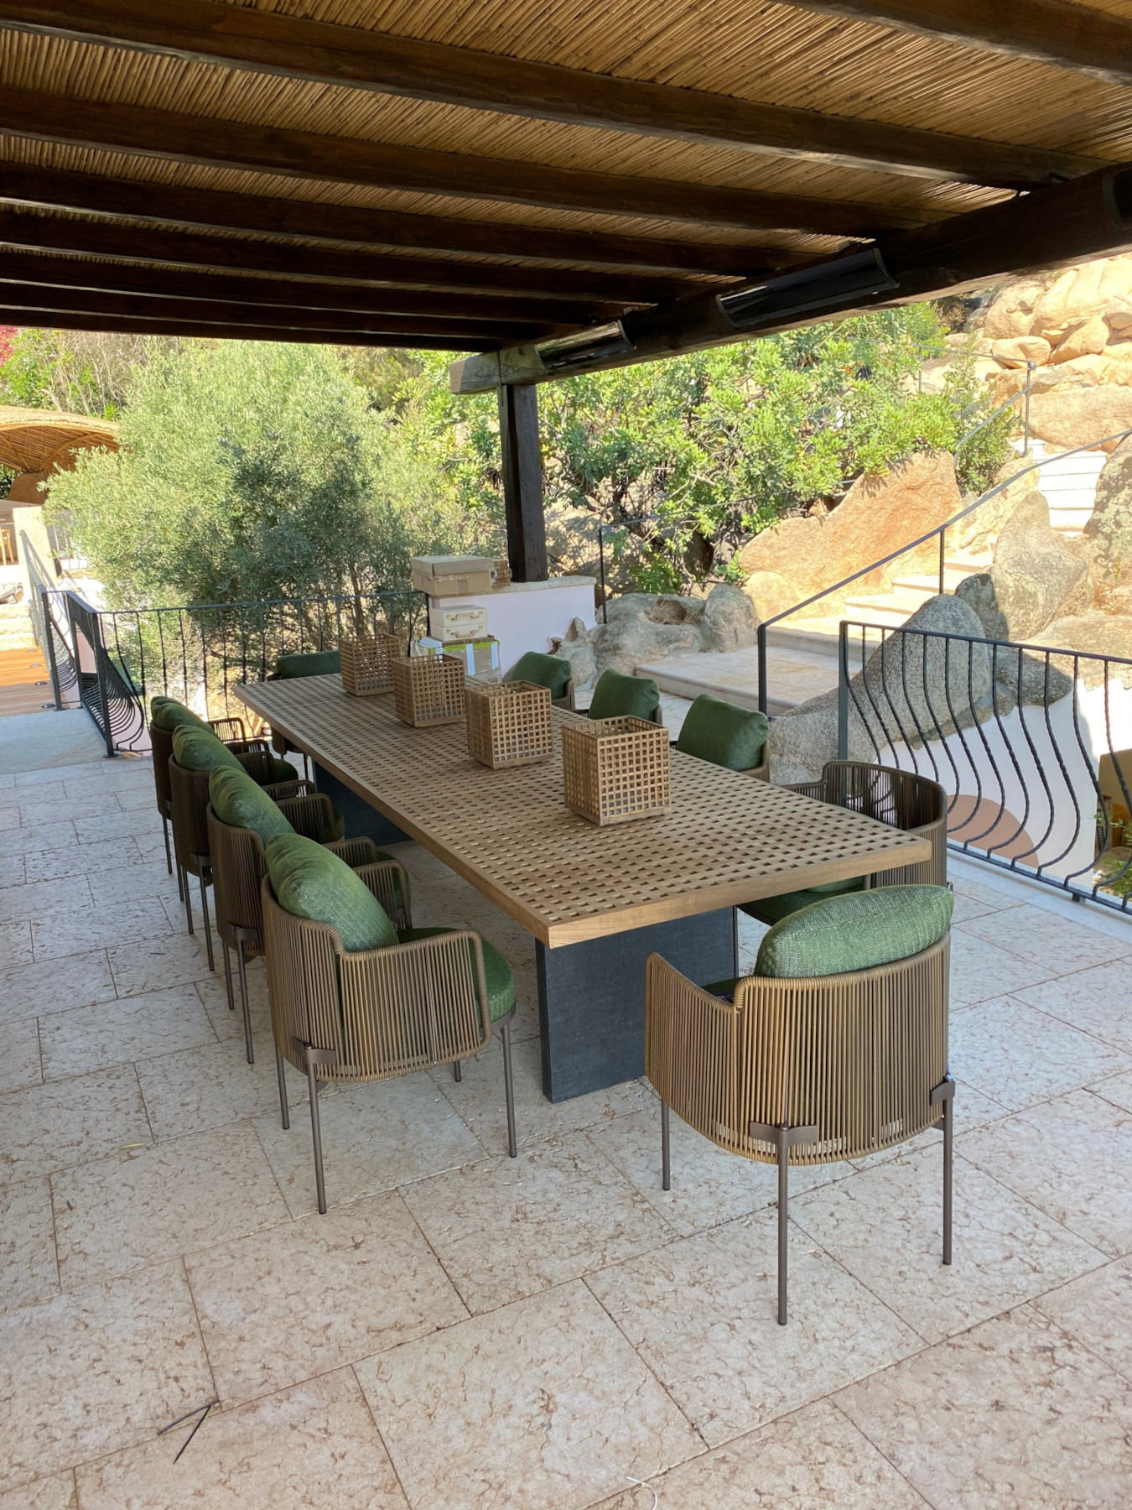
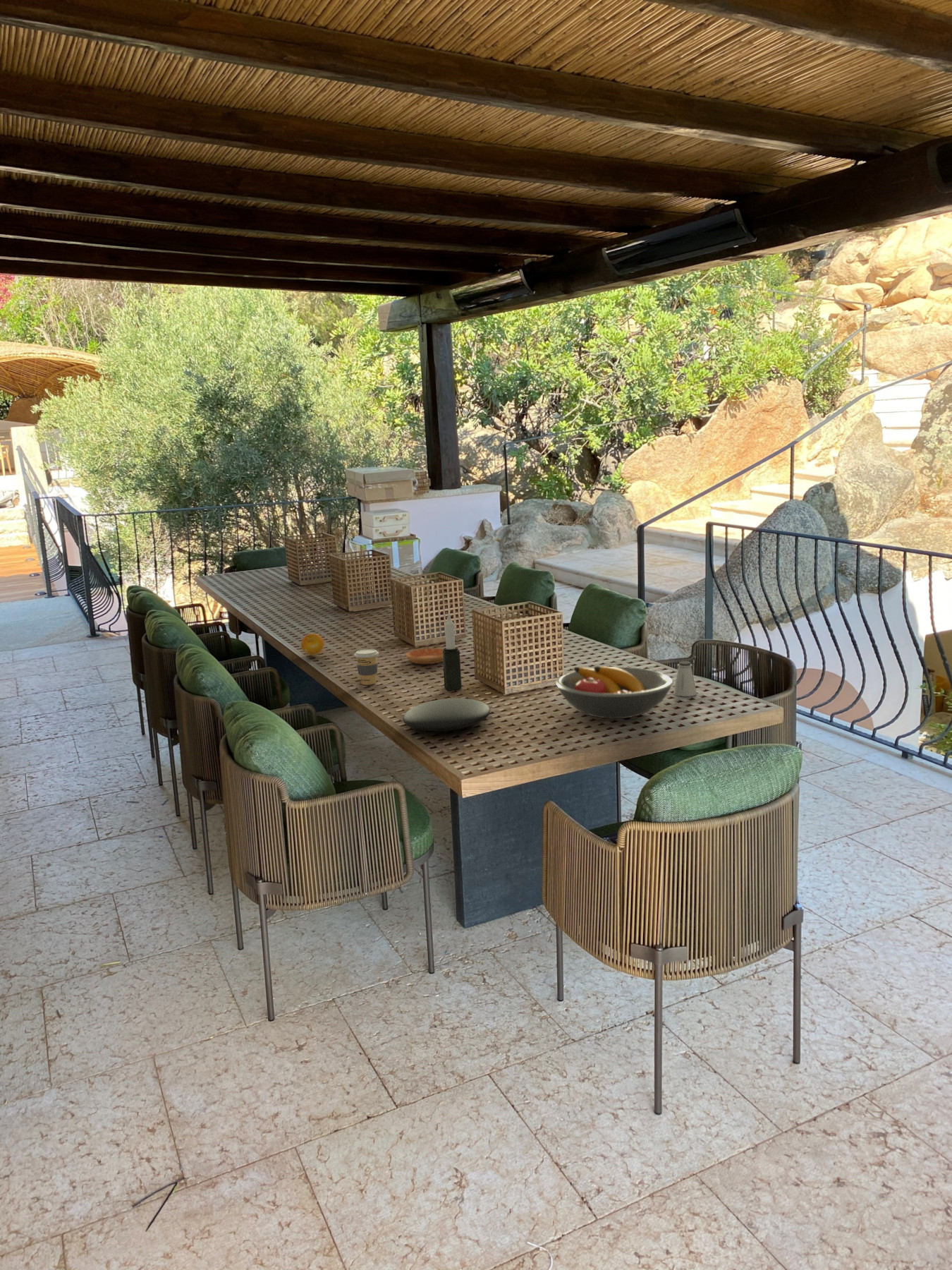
+ saucer [405,648,444,665]
+ saltshaker [673,660,697,697]
+ candle [442,613,463,691]
+ coffee cup [353,648,379,686]
+ fruit bowl [555,665,674,719]
+ plate [402,698,491,732]
+ fruit [300,633,325,656]
